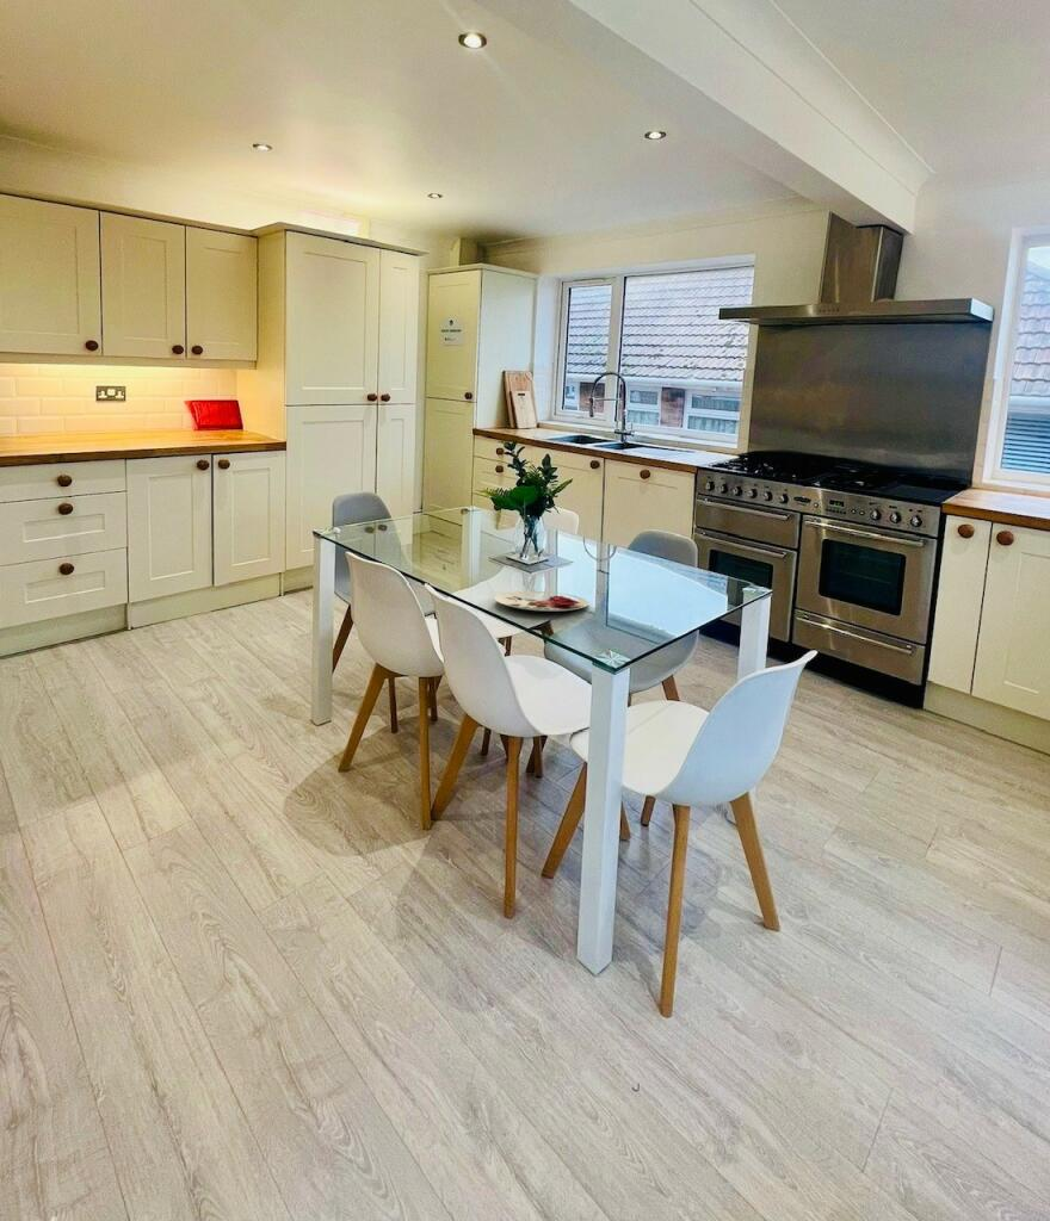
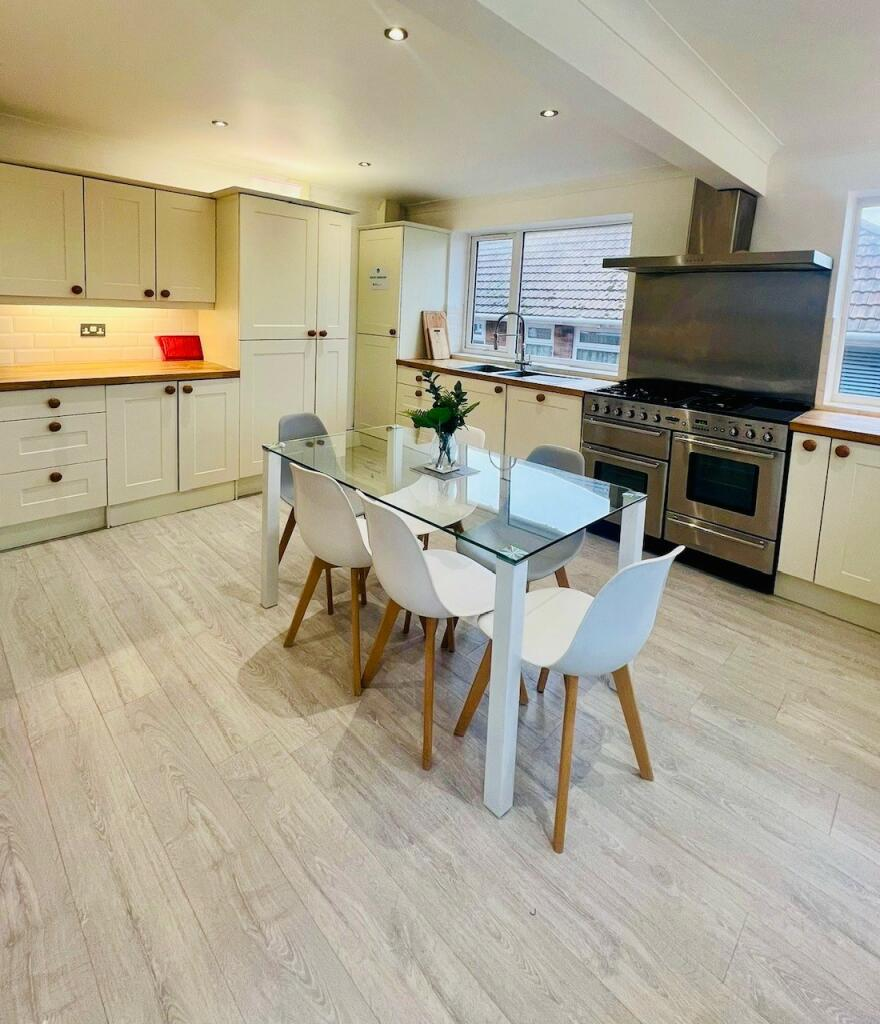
- plate [493,590,589,613]
